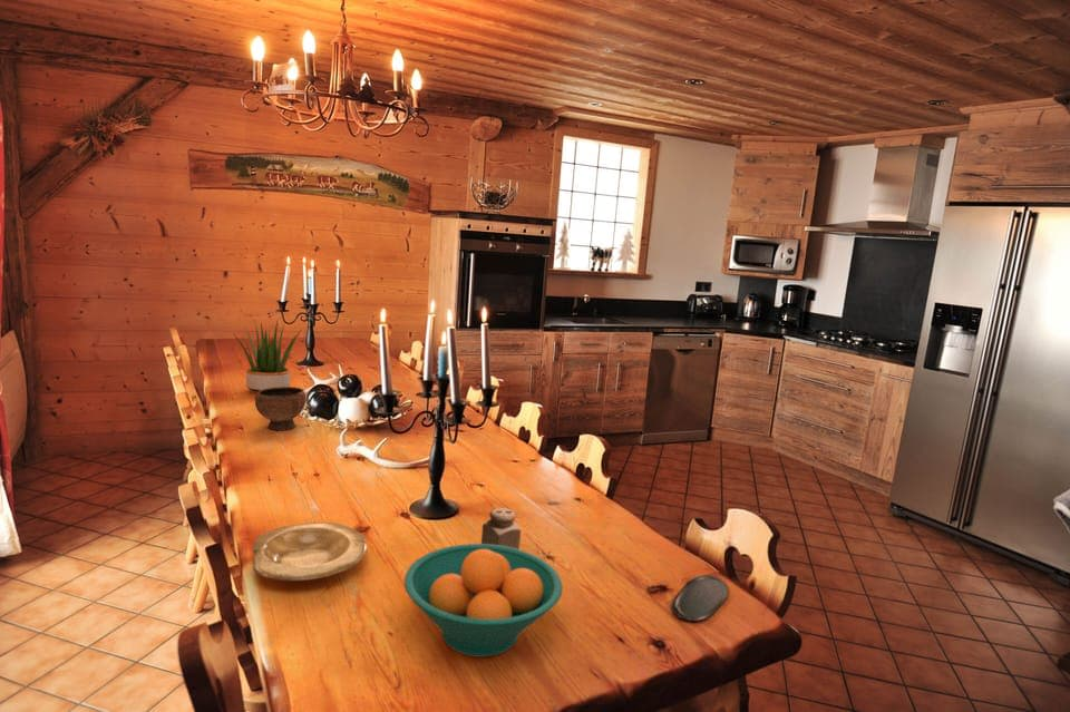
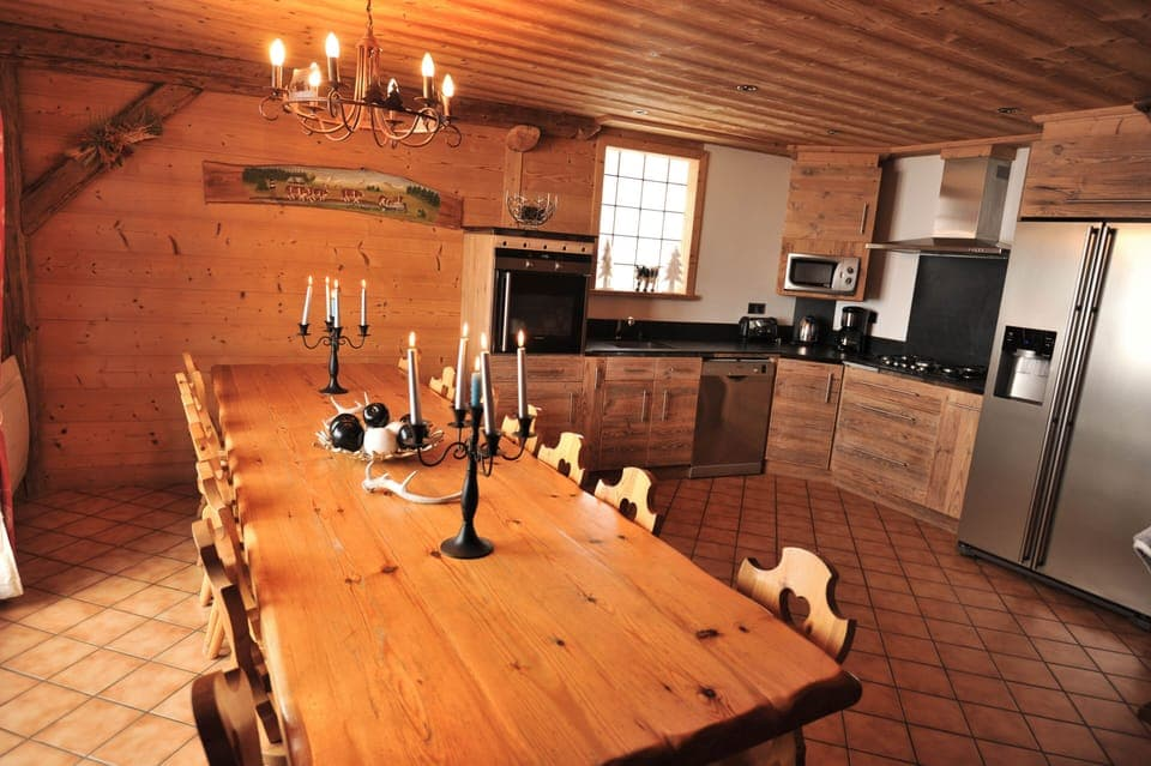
- bowl [254,386,308,431]
- fruit bowl [403,543,564,659]
- plate [252,521,368,582]
- salt shaker [480,507,522,550]
- potted plant [232,319,303,393]
- oval tray [670,574,730,622]
